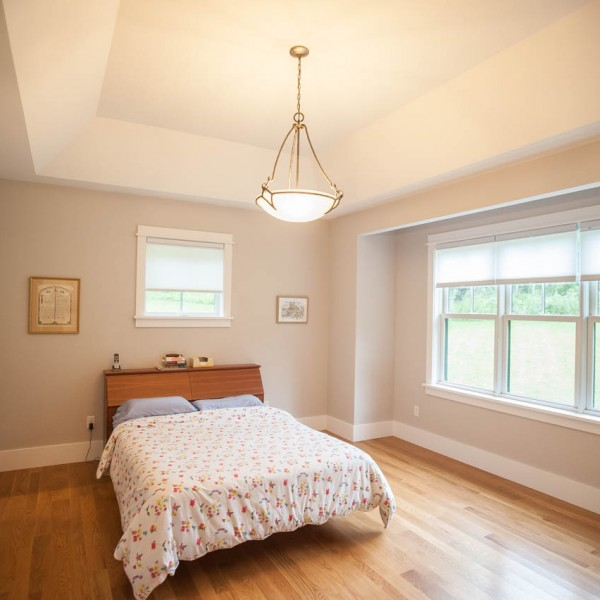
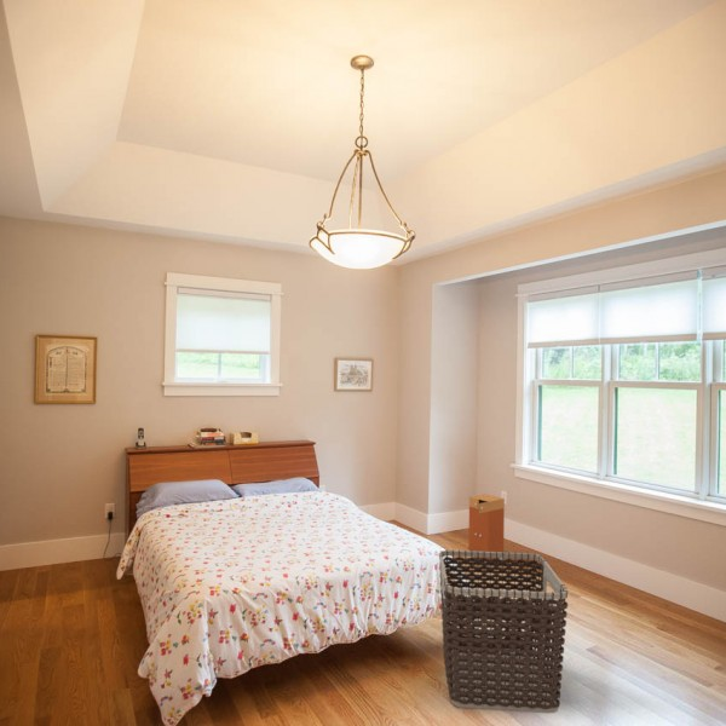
+ cabinet [467,492,506,567]
+ clothes hamper [438,548,569,714]
